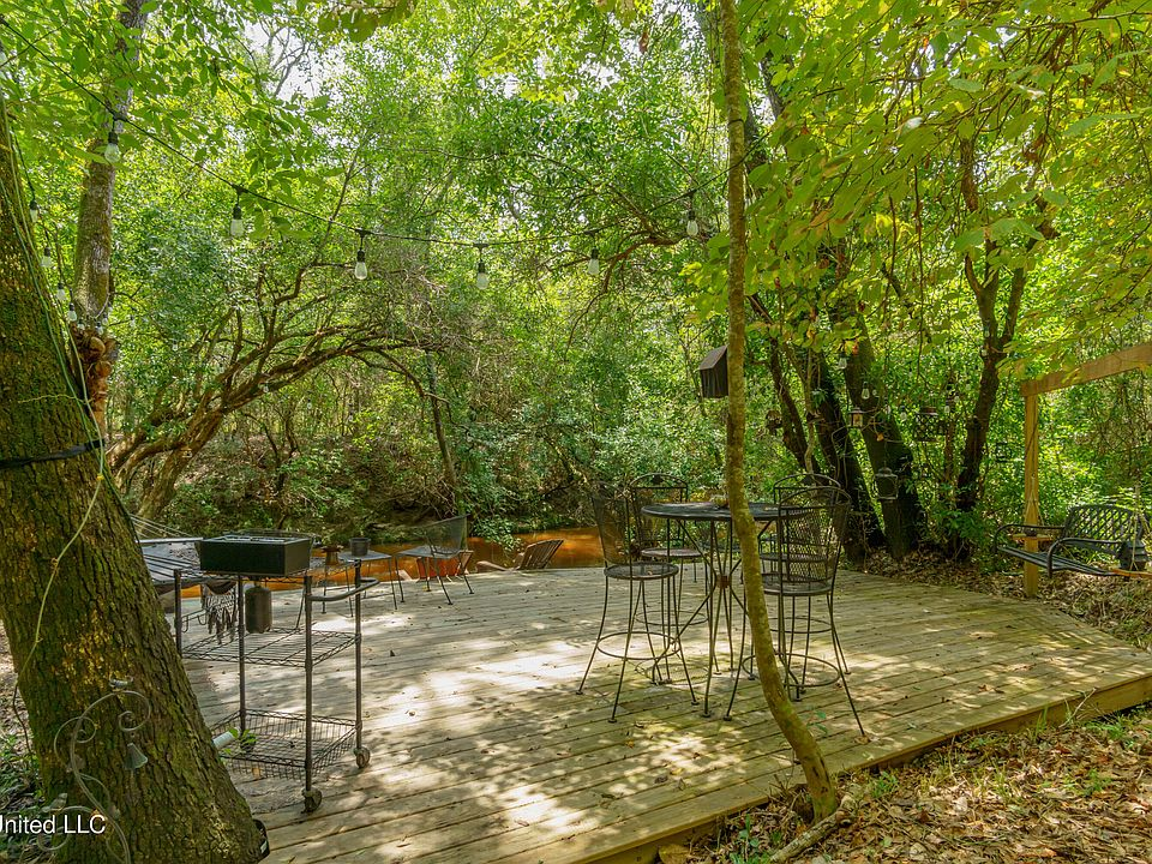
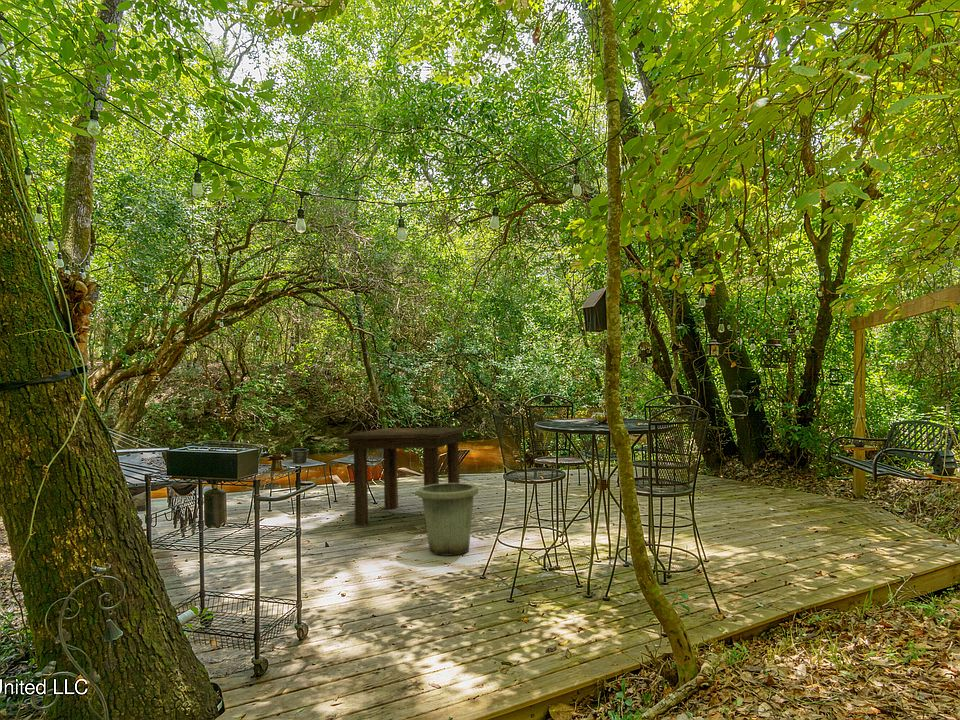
+ trash can [416,482,479,557]
+ dining table [339,426,469,529]
